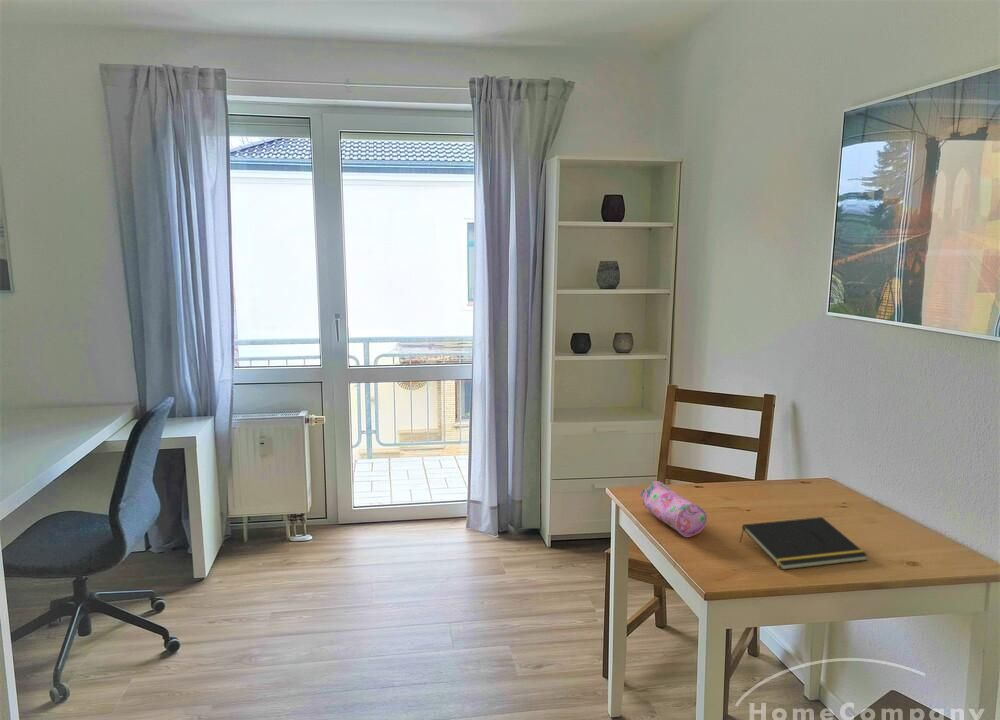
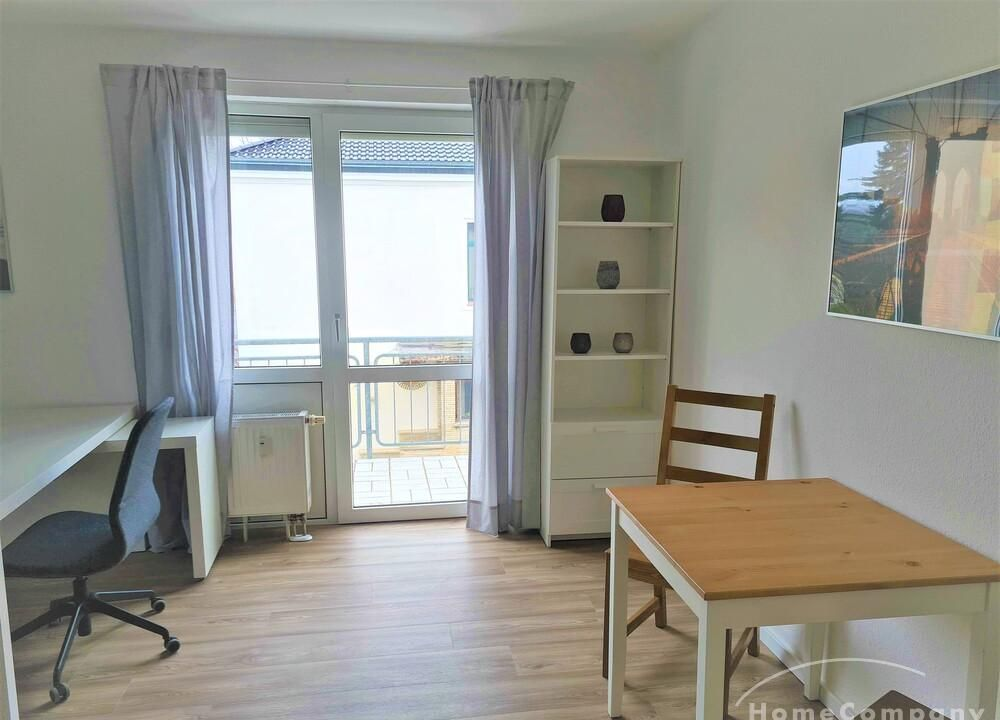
- notepad [738,516,869,571]
- pencil case [639,480,708,538]
